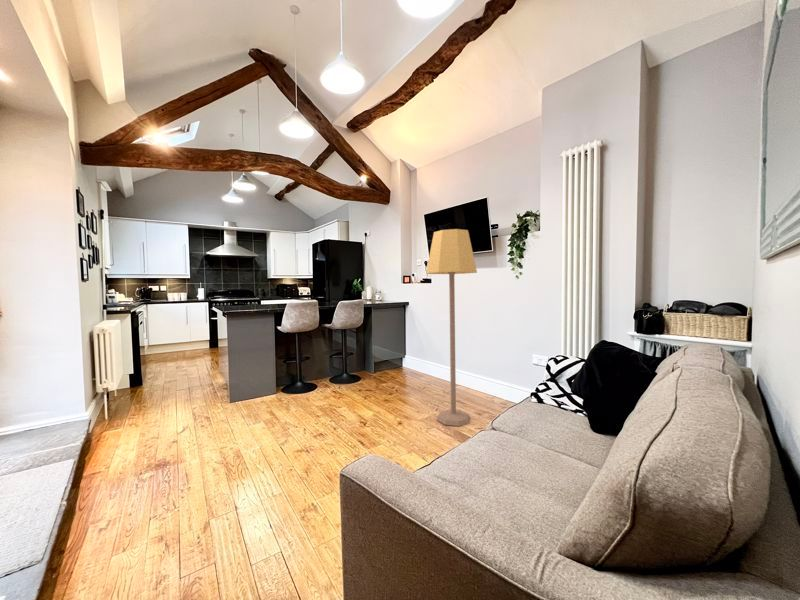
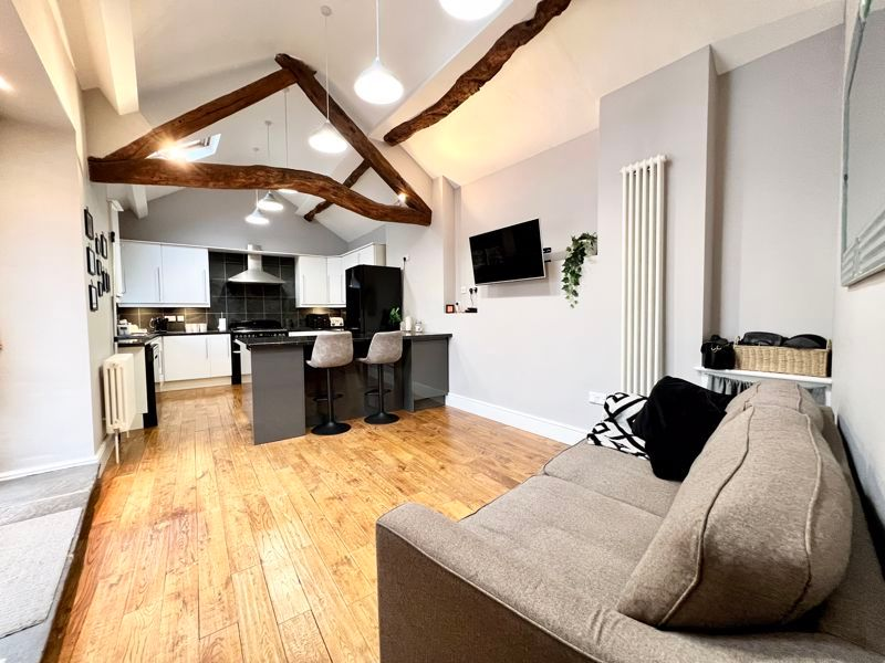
- lamp [425,228,478,427]
